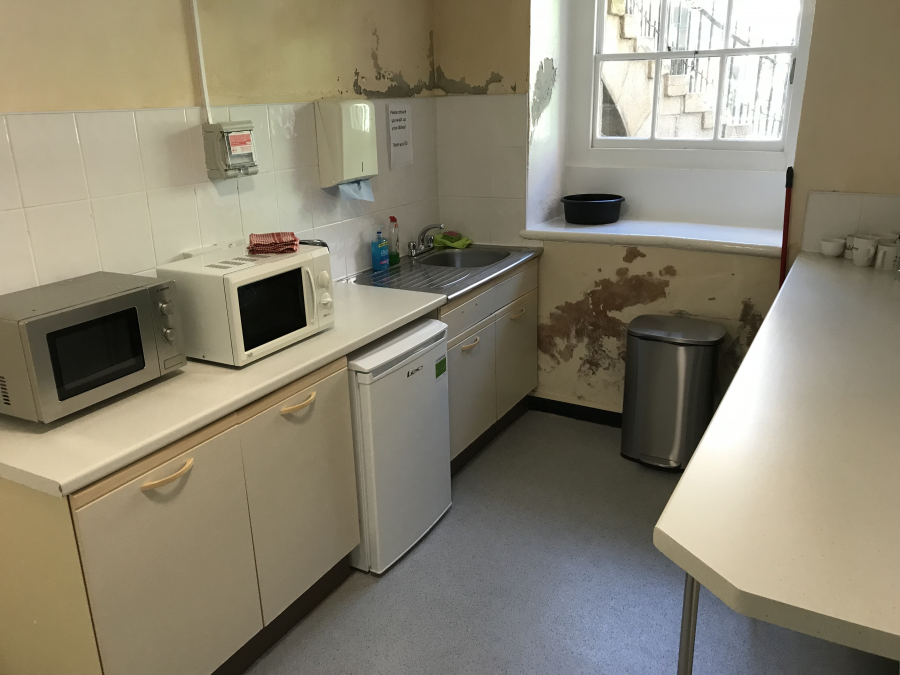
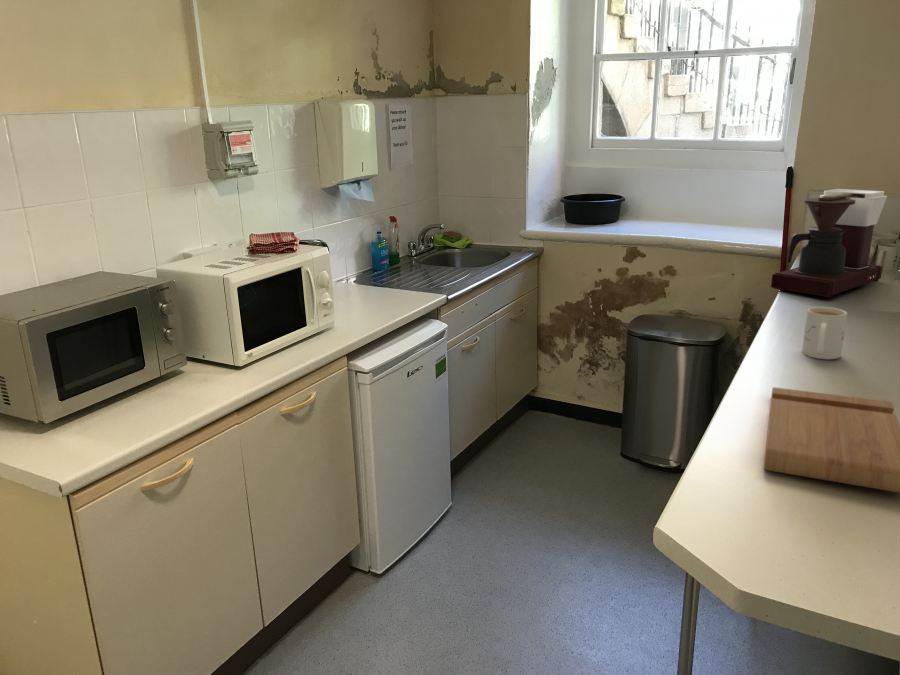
+ cutting board [763,386,900,494]
+ coffee maker [770,188,888,299]
+ mug [801,306,848,360]
